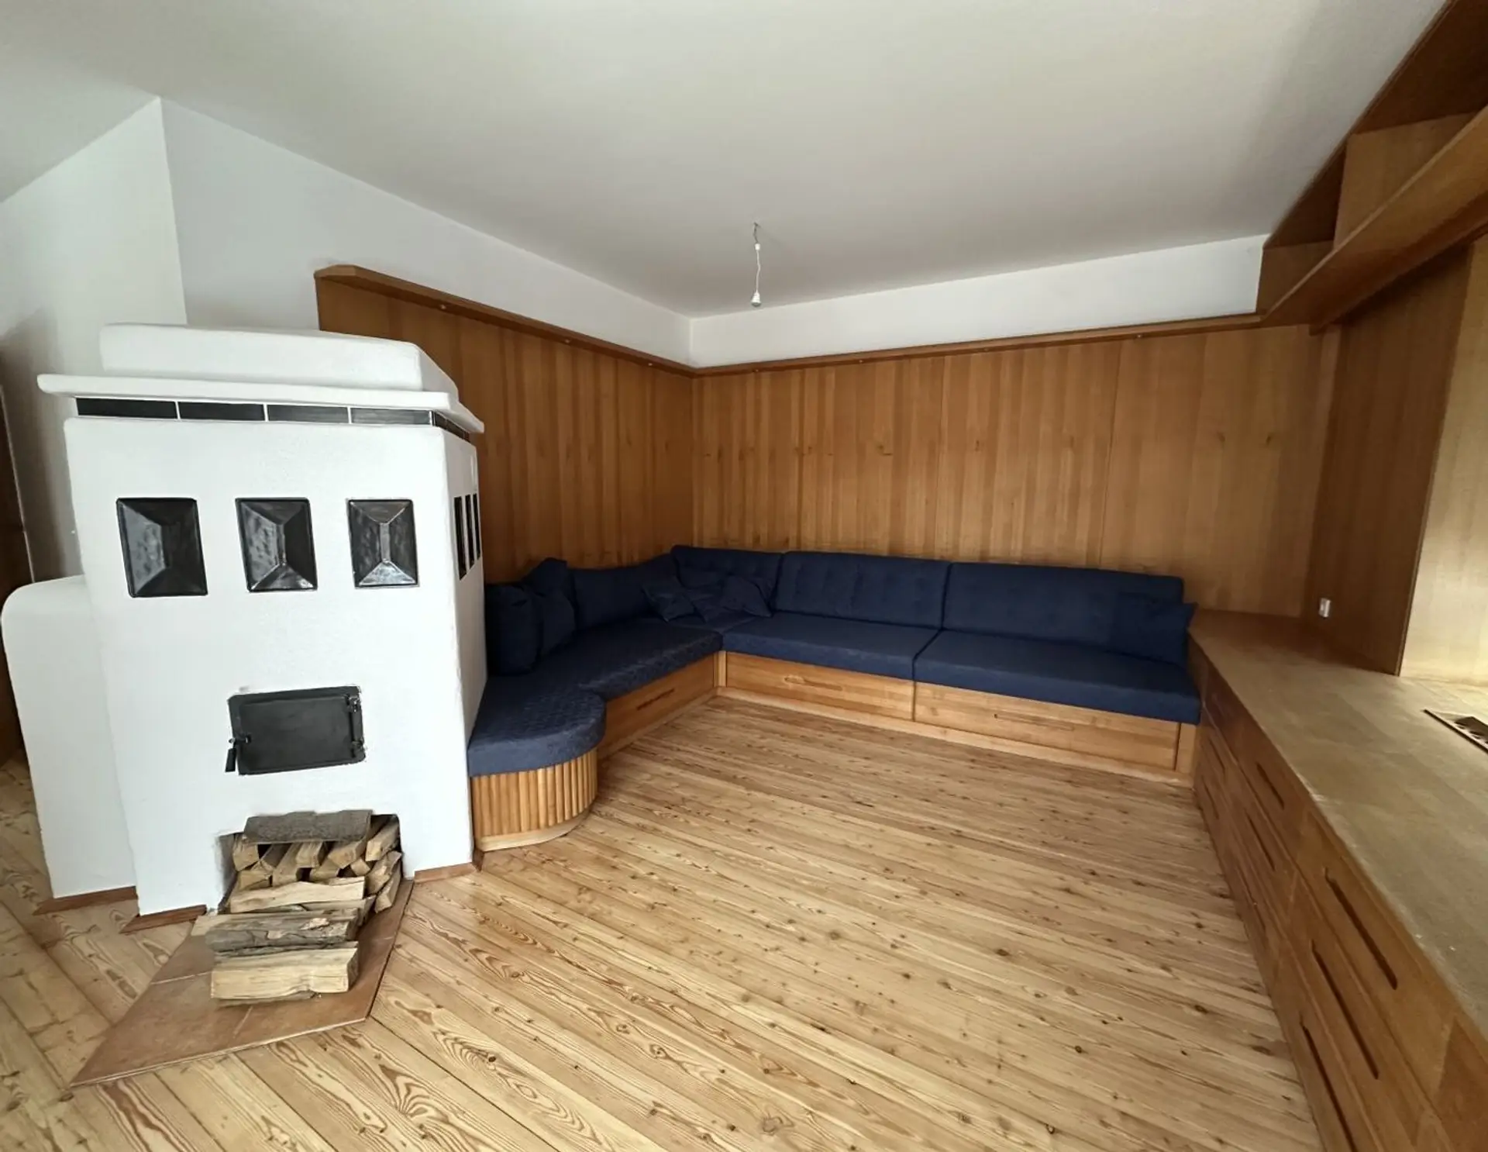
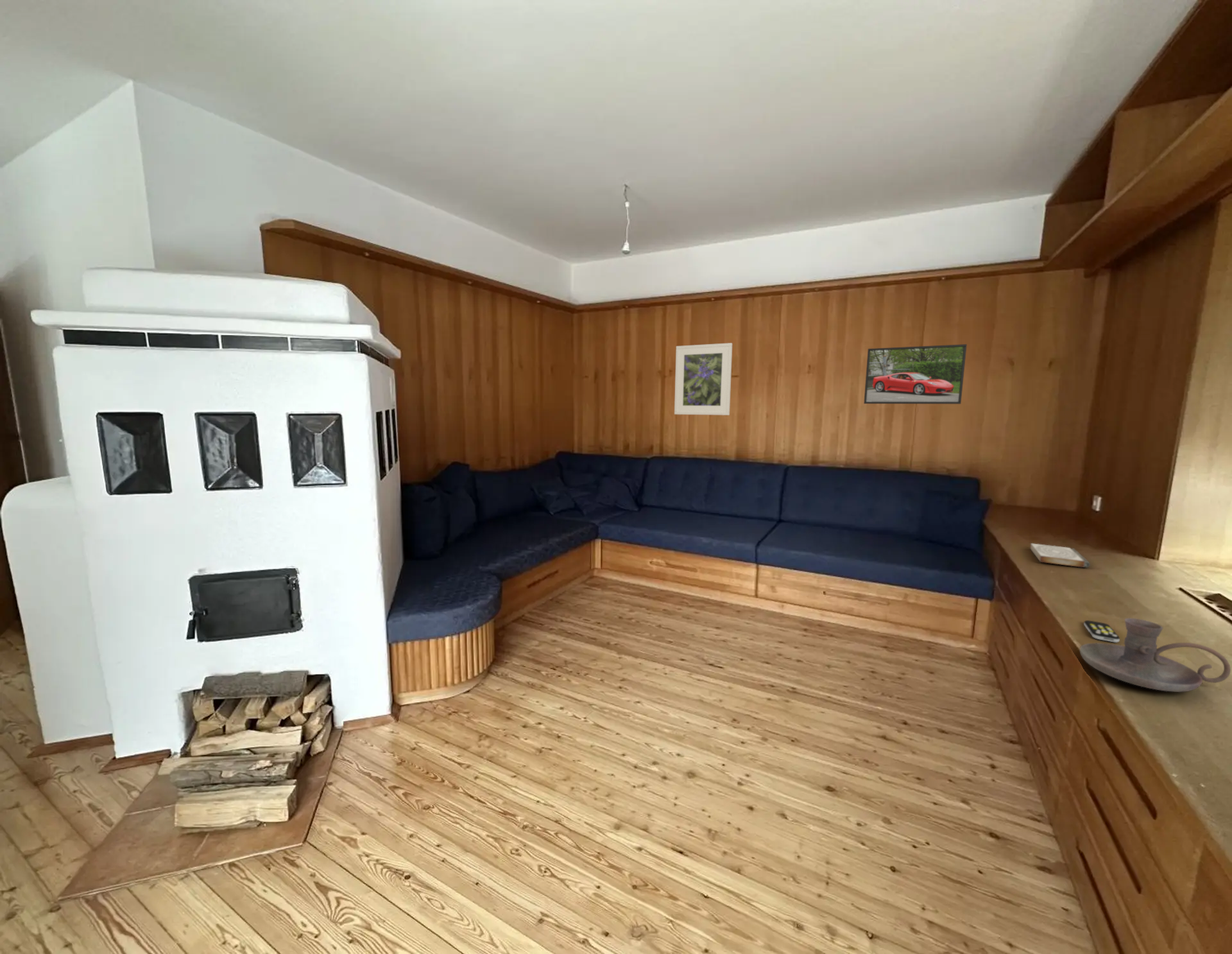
+ remote control [1083,620,1120,643]
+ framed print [863,343,968,404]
+ candle holder [1079,618,1231,693]
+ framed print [674,342,733,416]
+ book [1030,542,1091,568]
